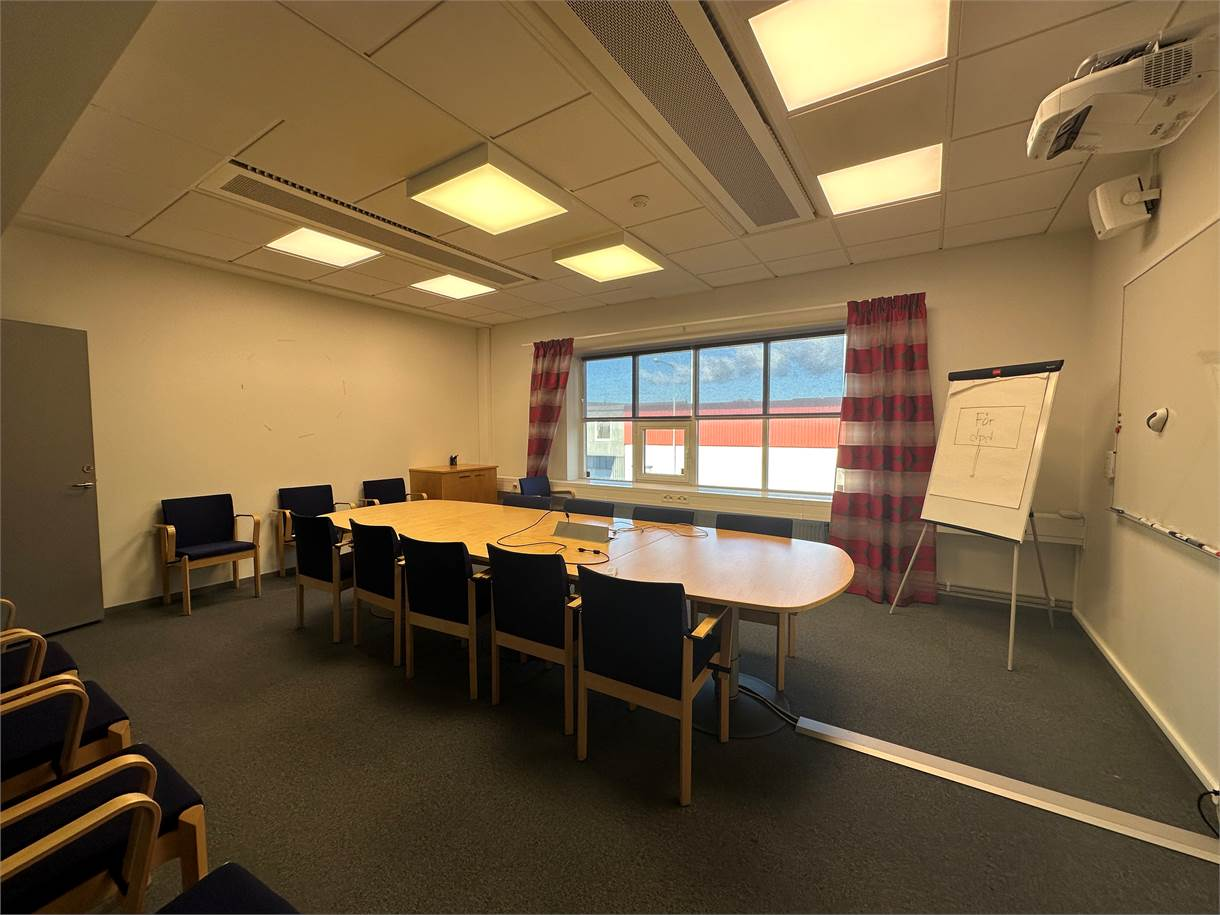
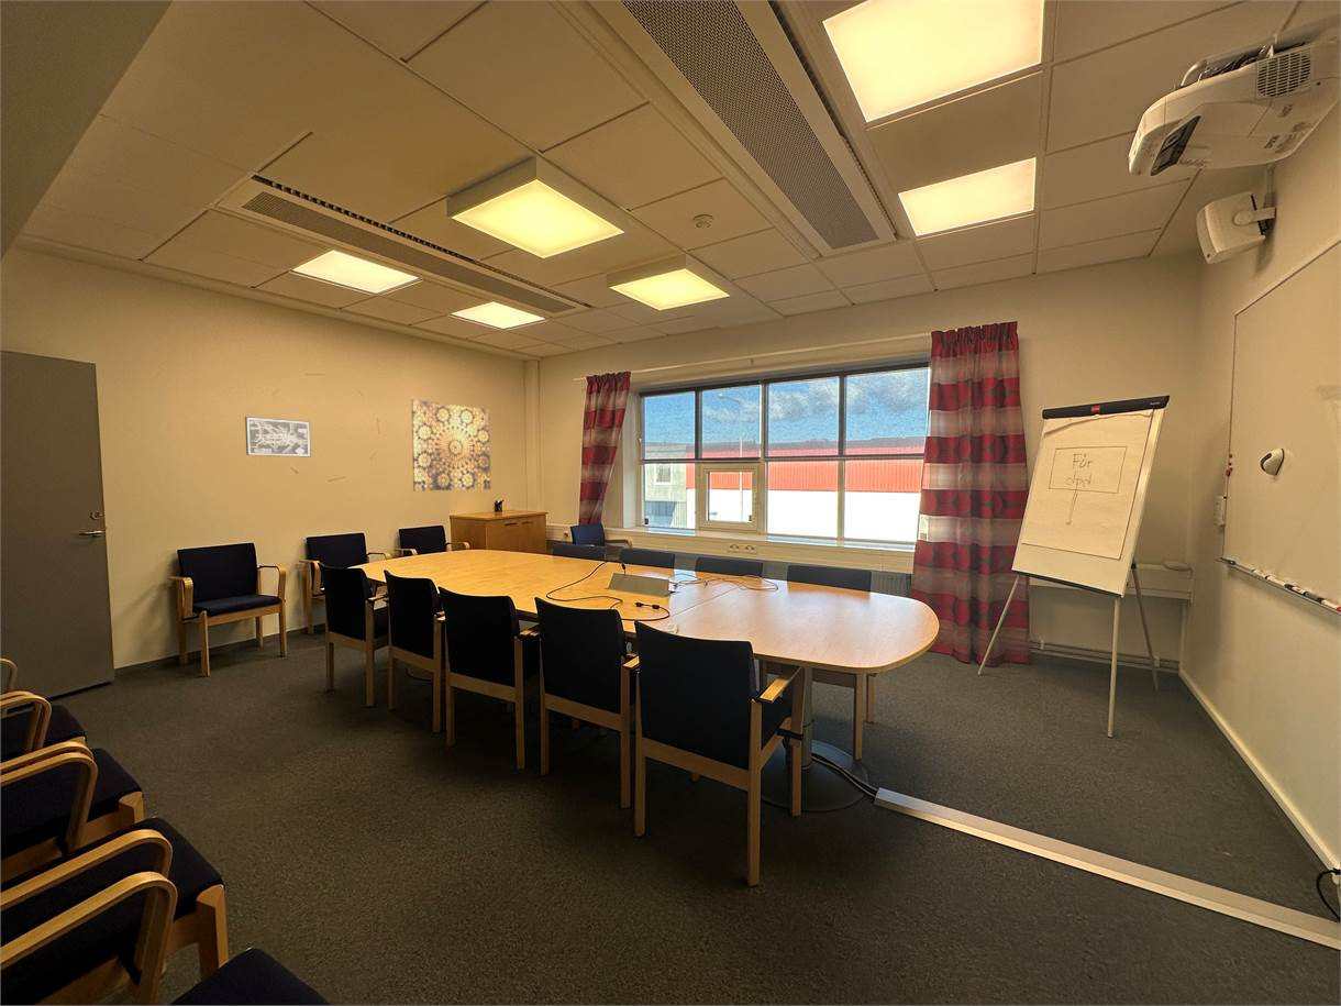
+ wall art [244,416,312,458]
+ wall art [410,399,491,491]
